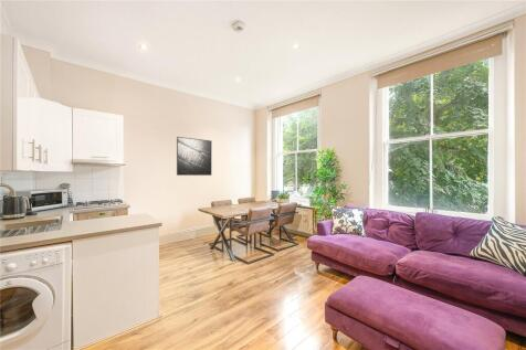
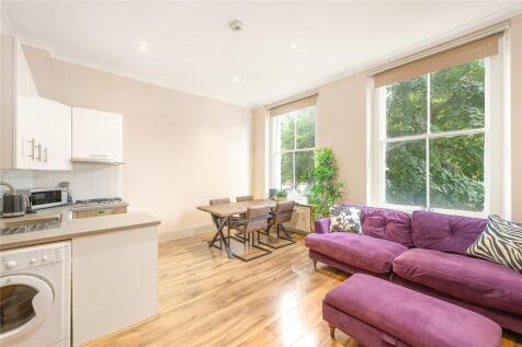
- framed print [176,136,213,177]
